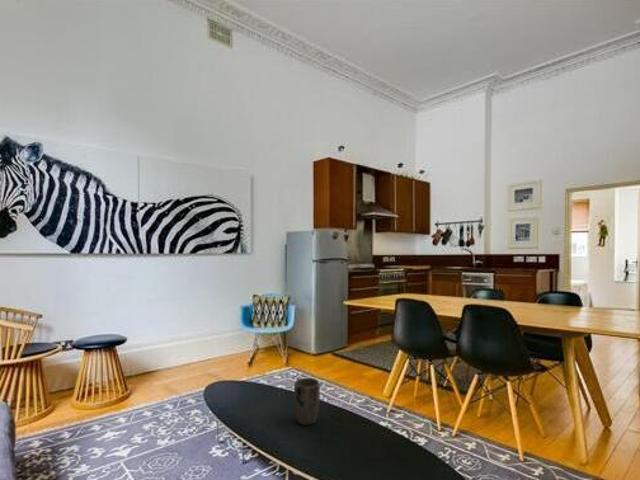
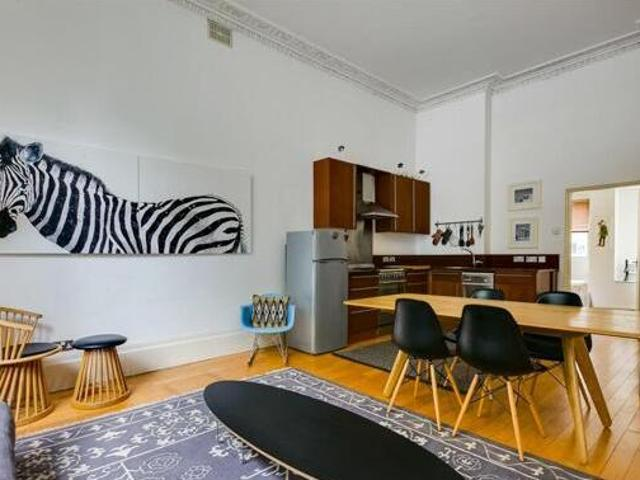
- plant pot [293,377,321,426]
